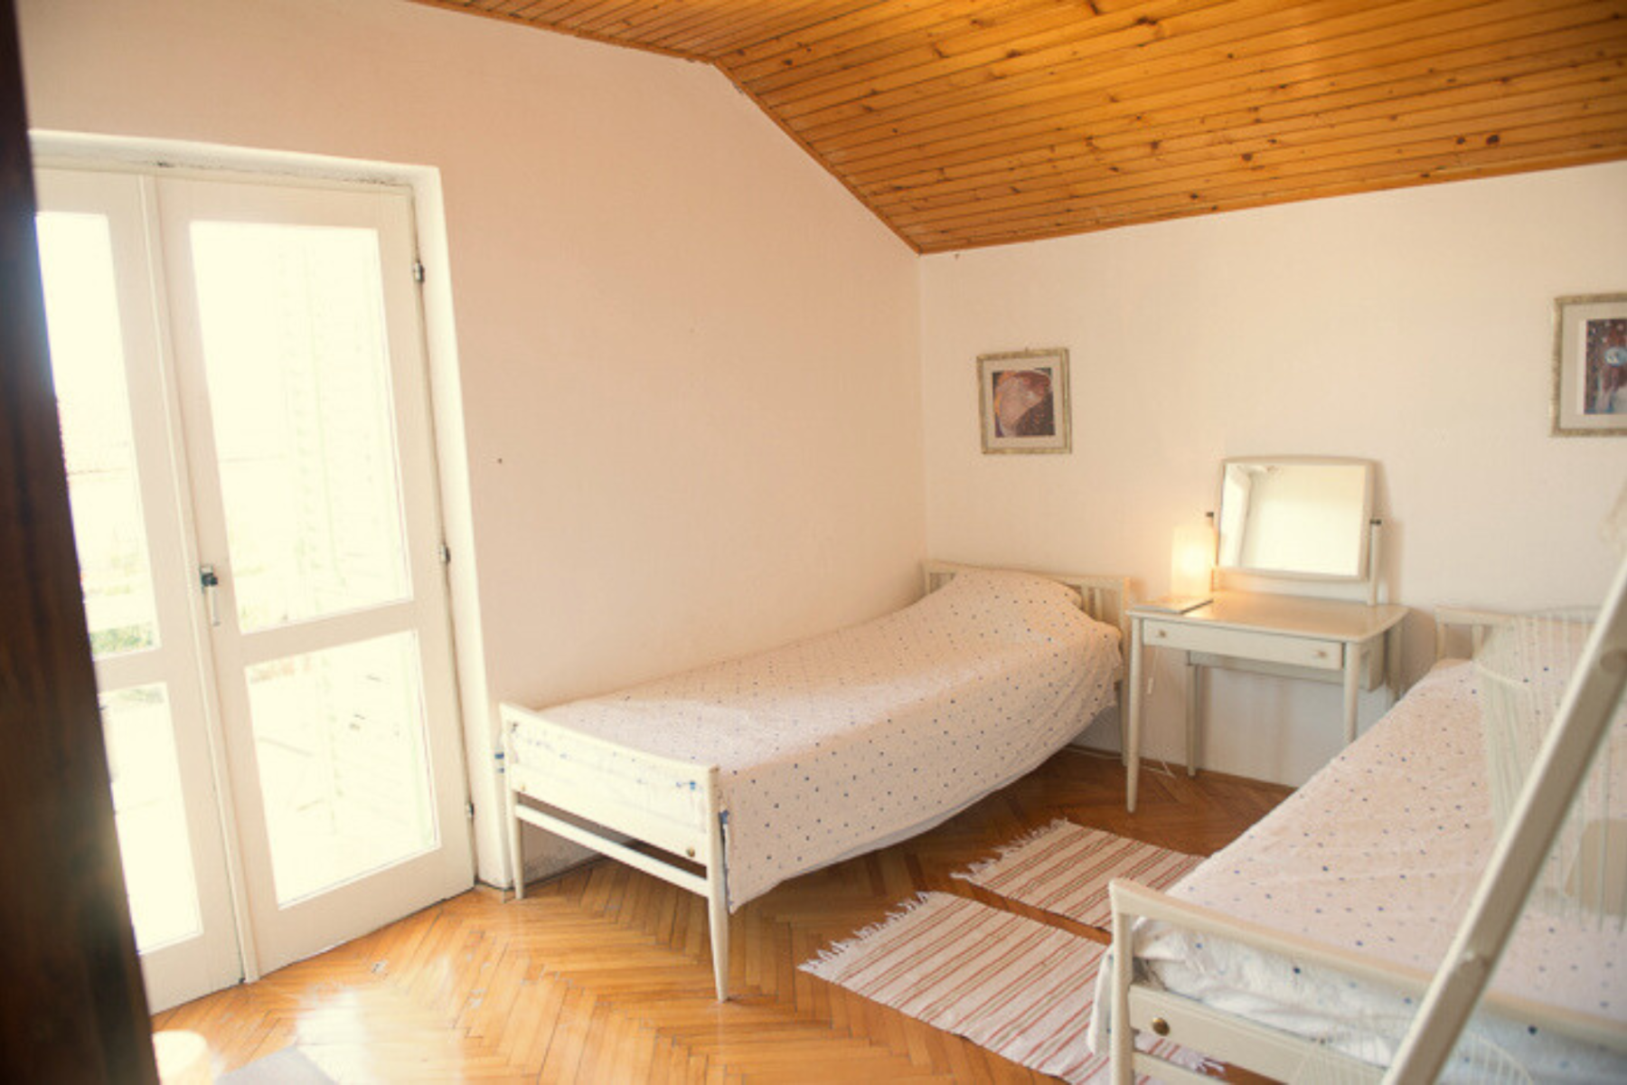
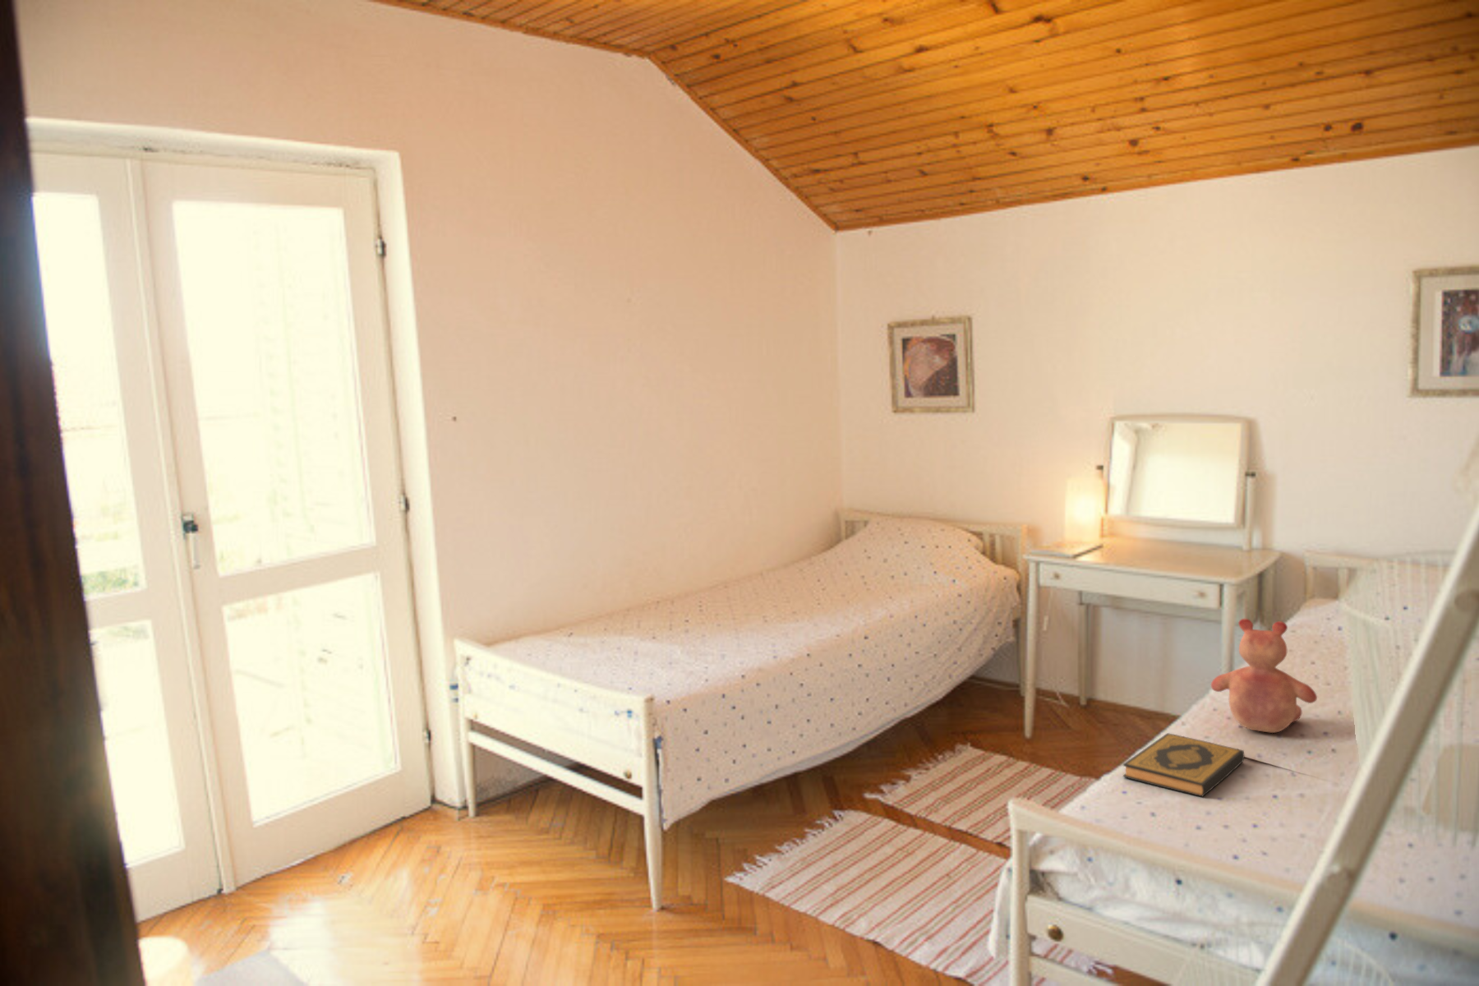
+ hardback book [1122,732,1246,798]
+ teddy bear [1210,617,1318,734]
